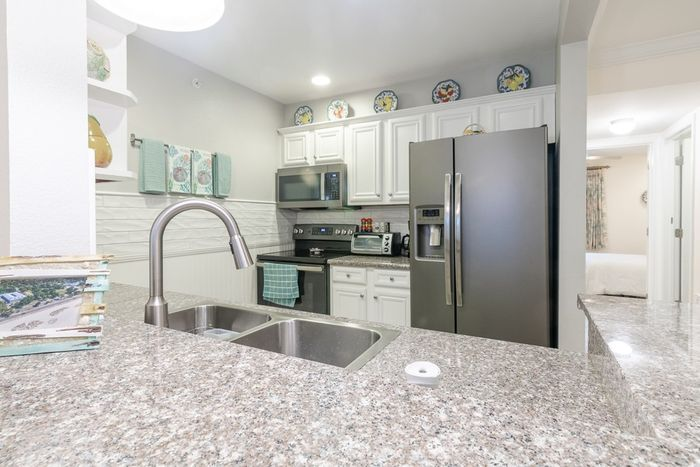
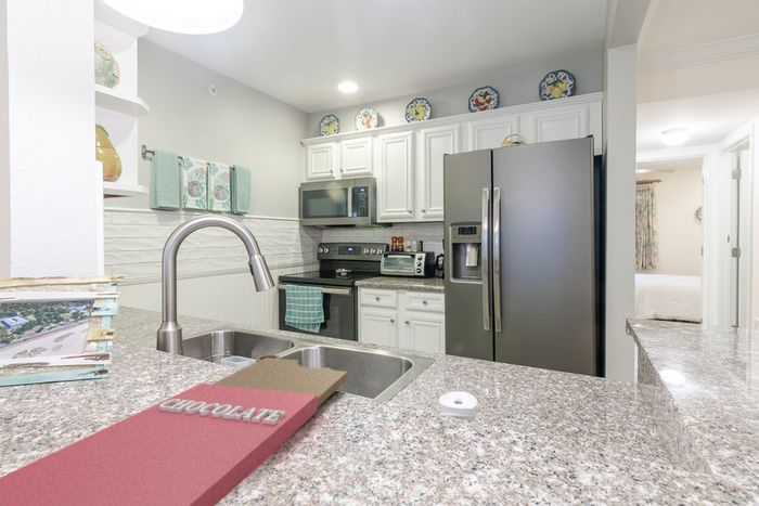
+ cutting board [0,353,348,506]
